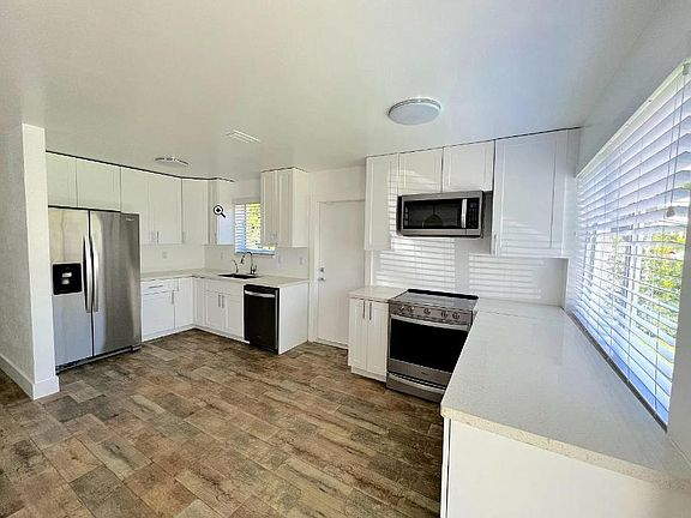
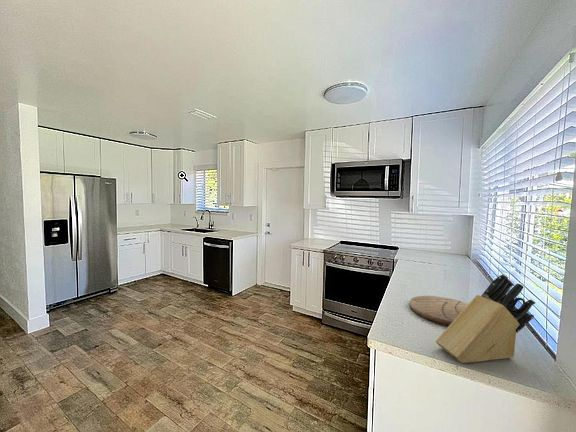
+ cutting board [409,295,469,327]
+ knife block [435,273,536,364]
